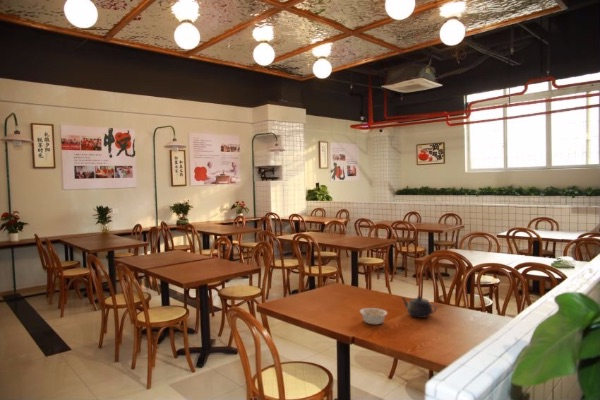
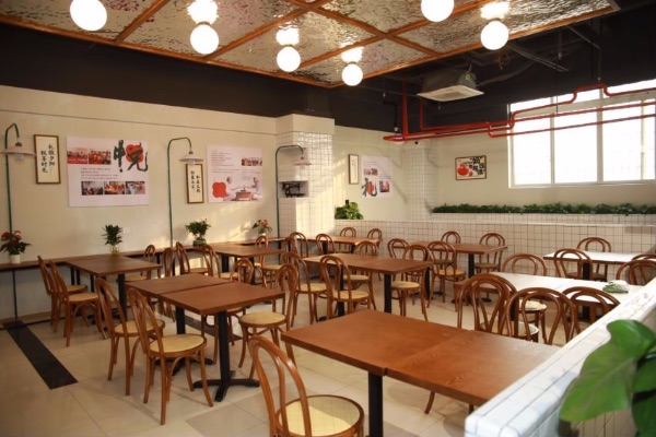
- legume [359,307,388,325]
- teapot [400,295,438,319]
